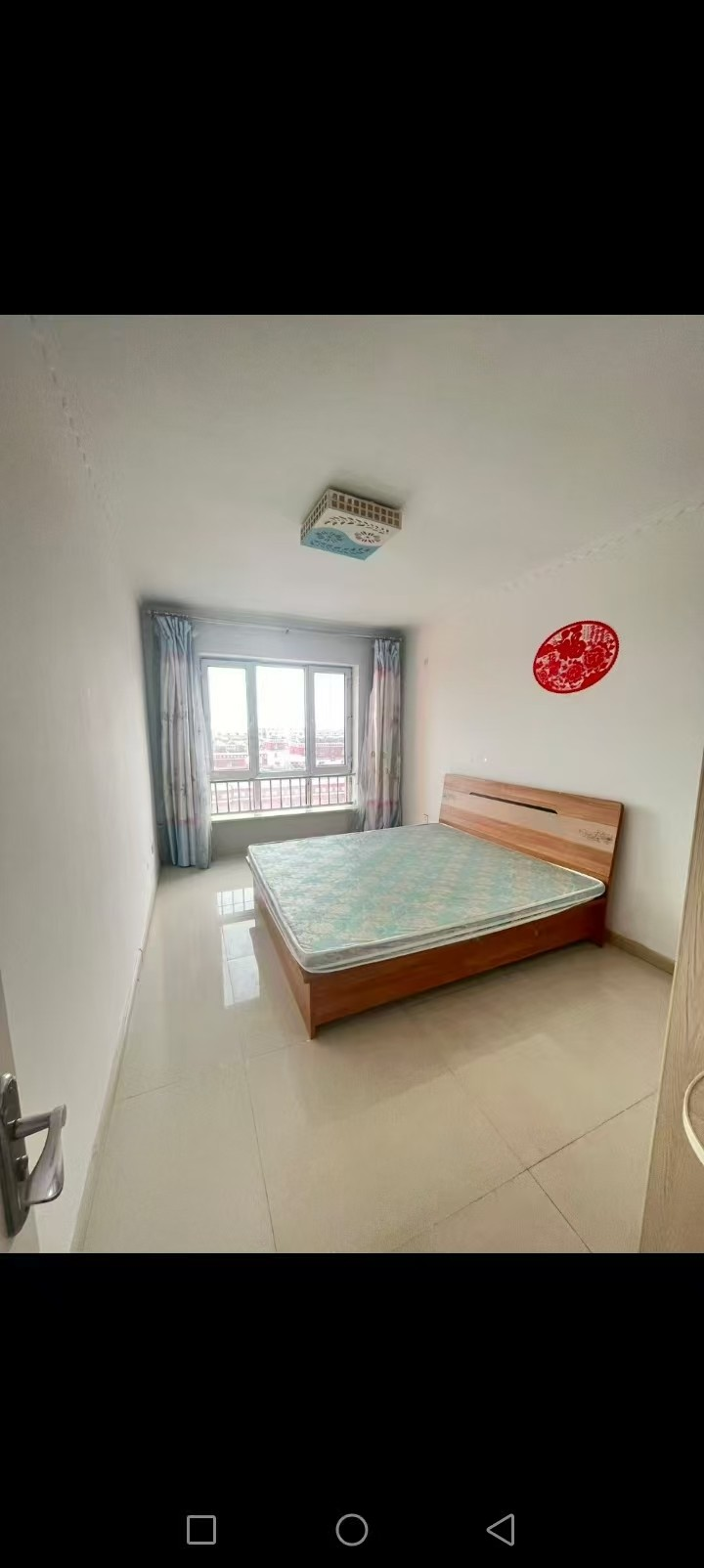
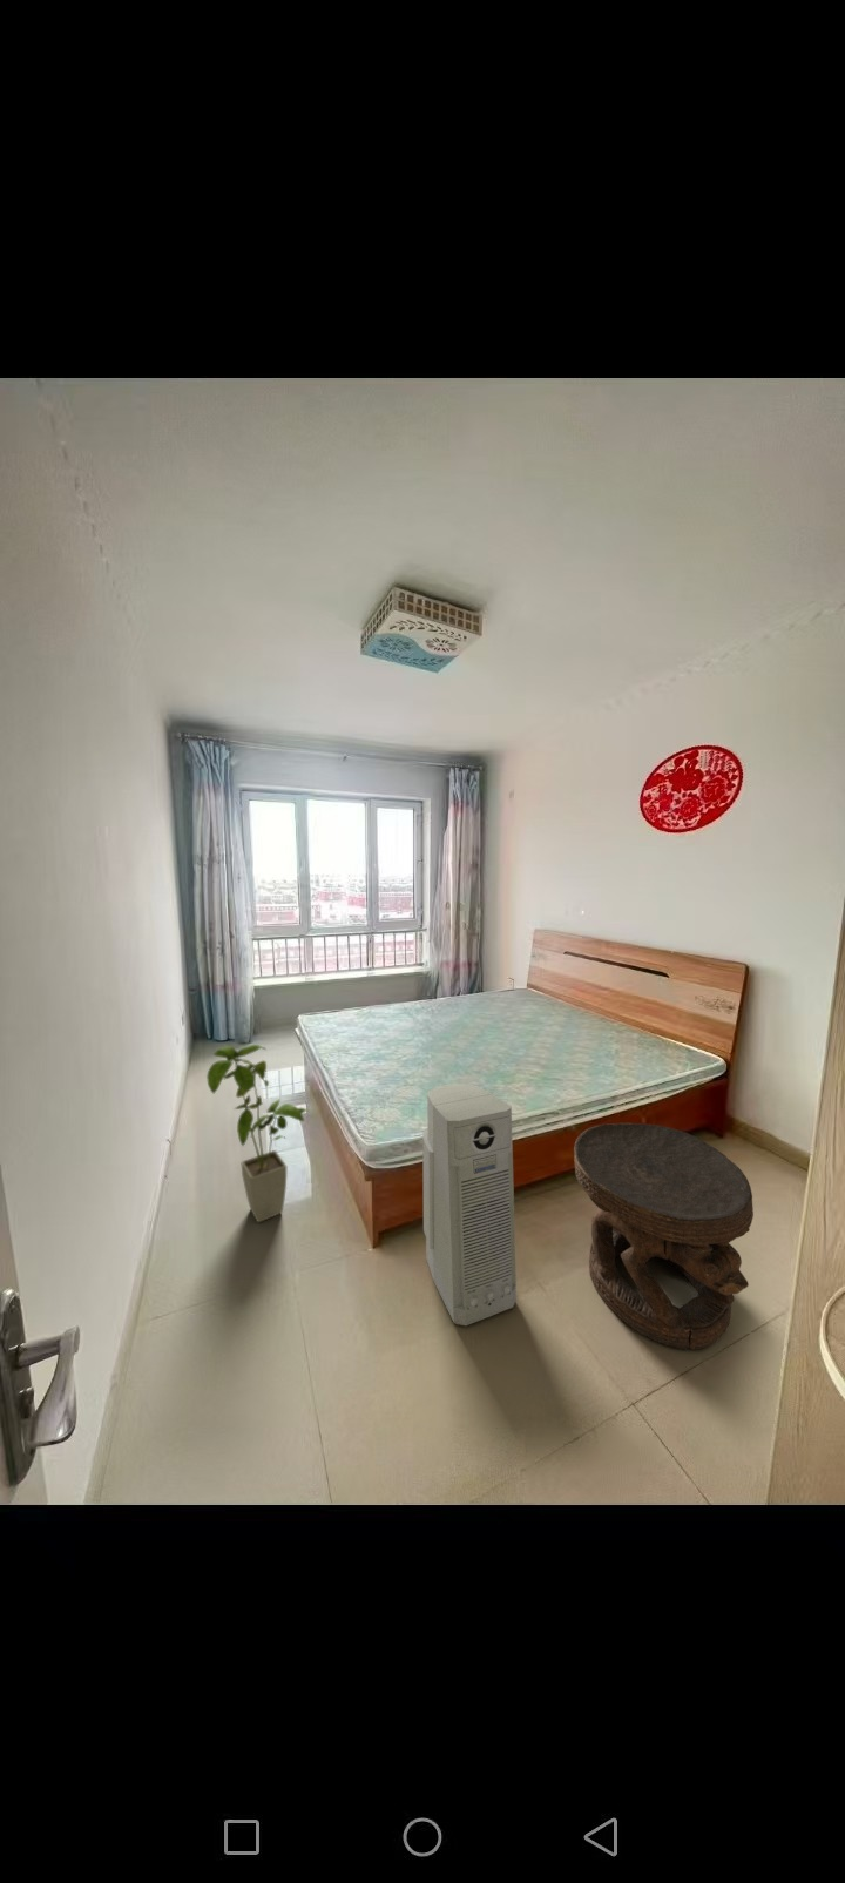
+ side table [573,1123,755,1351]
+ house plant [205,1044,312,1224]
+ air purifier [421,1082,517,1327]
